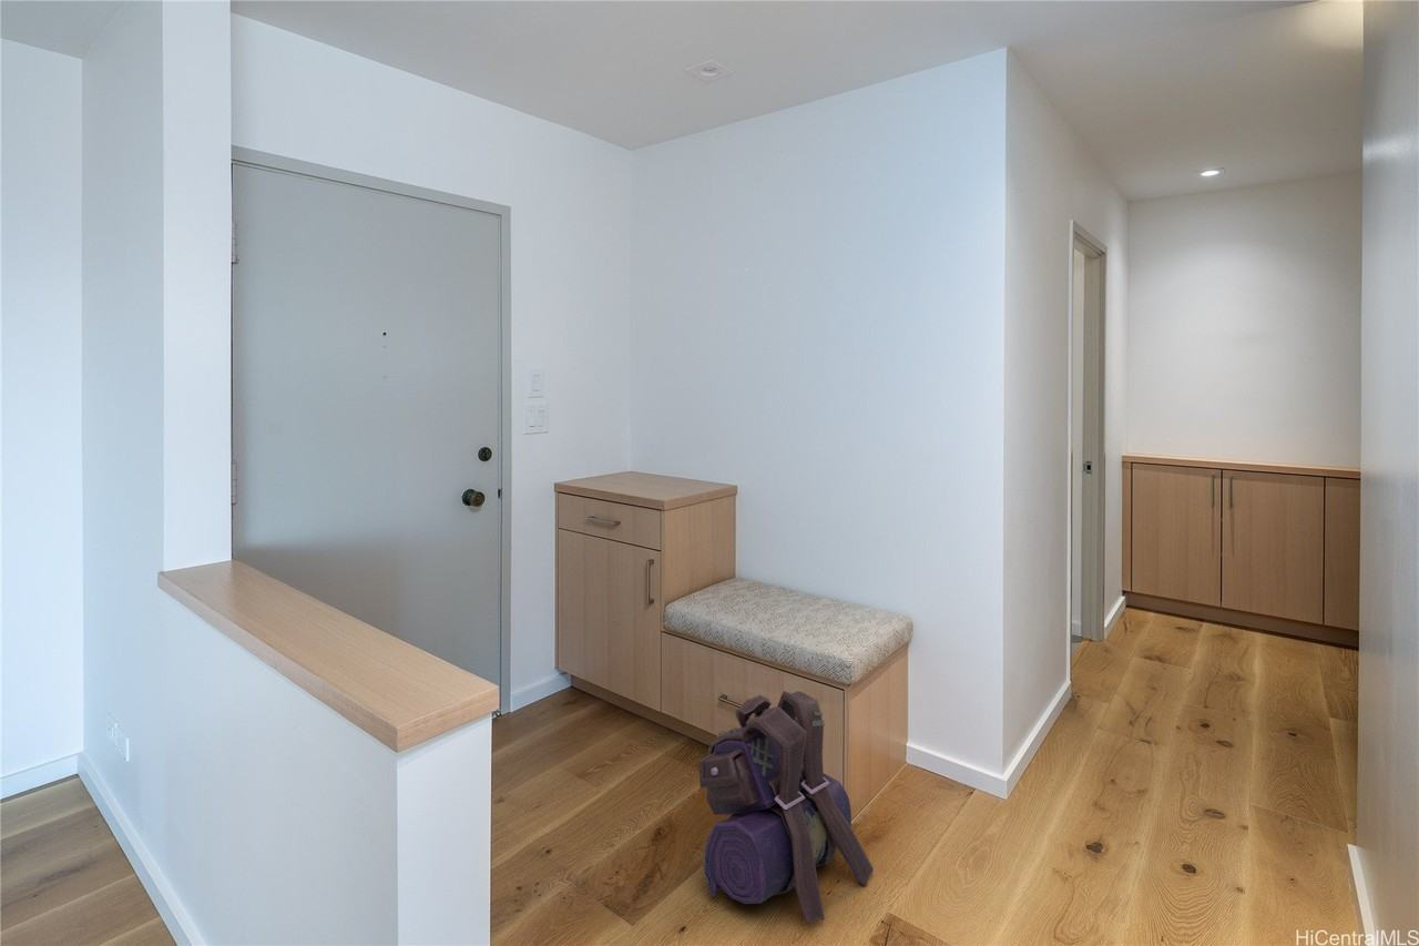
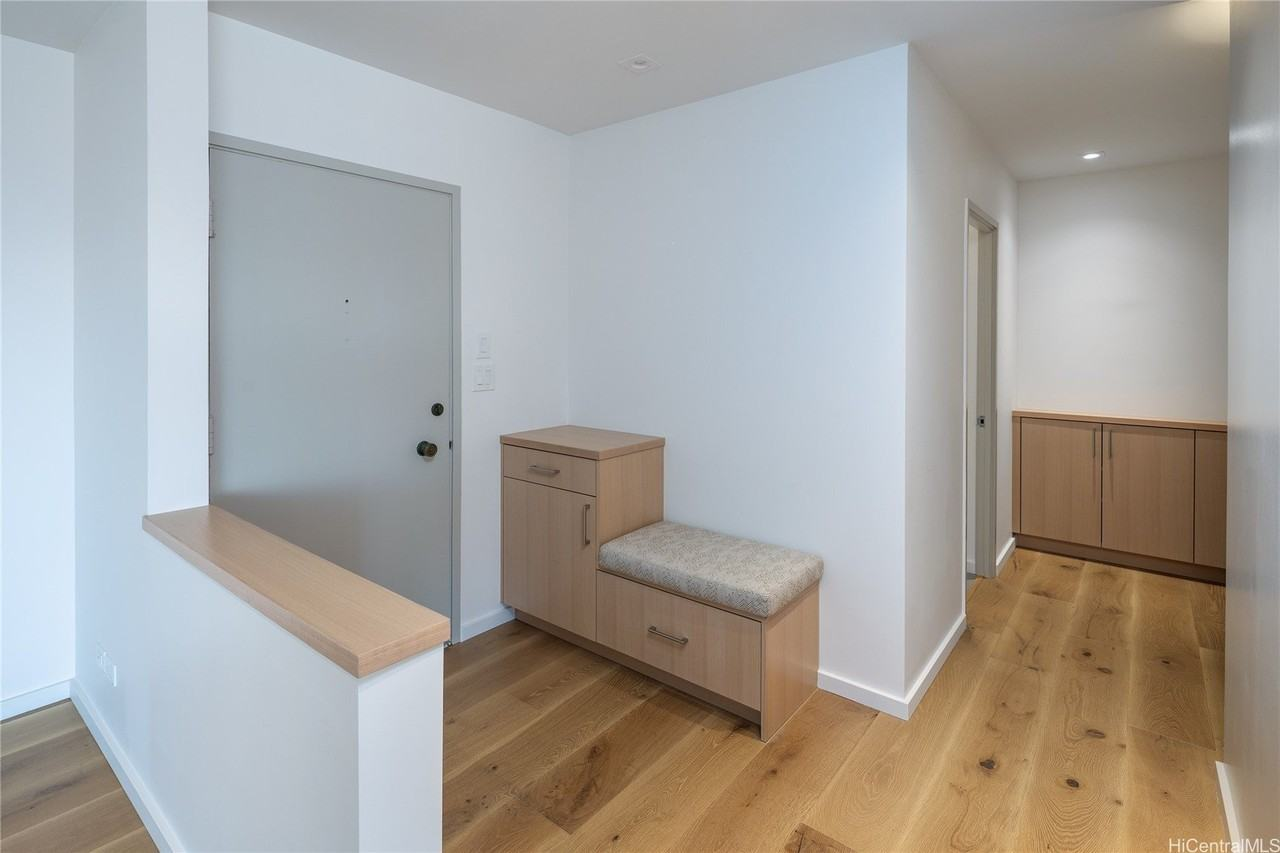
- backpack [697,690,875,925]
